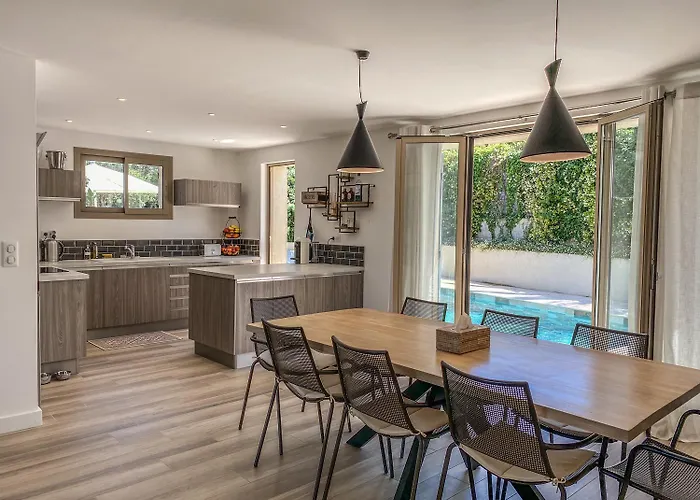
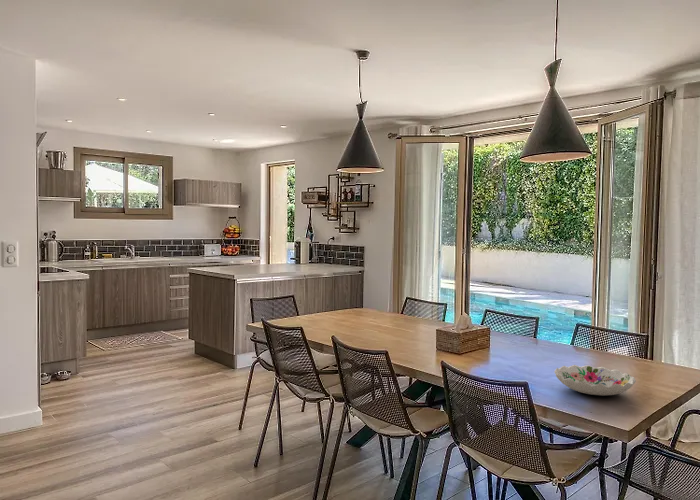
+ decorative bowl [553,364,637,397]
